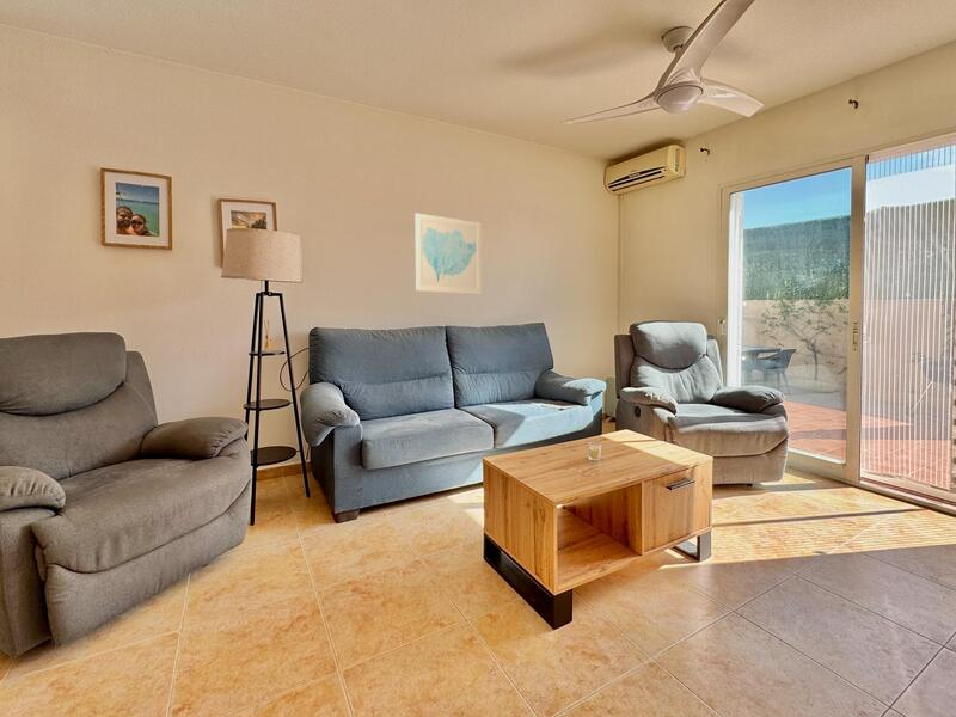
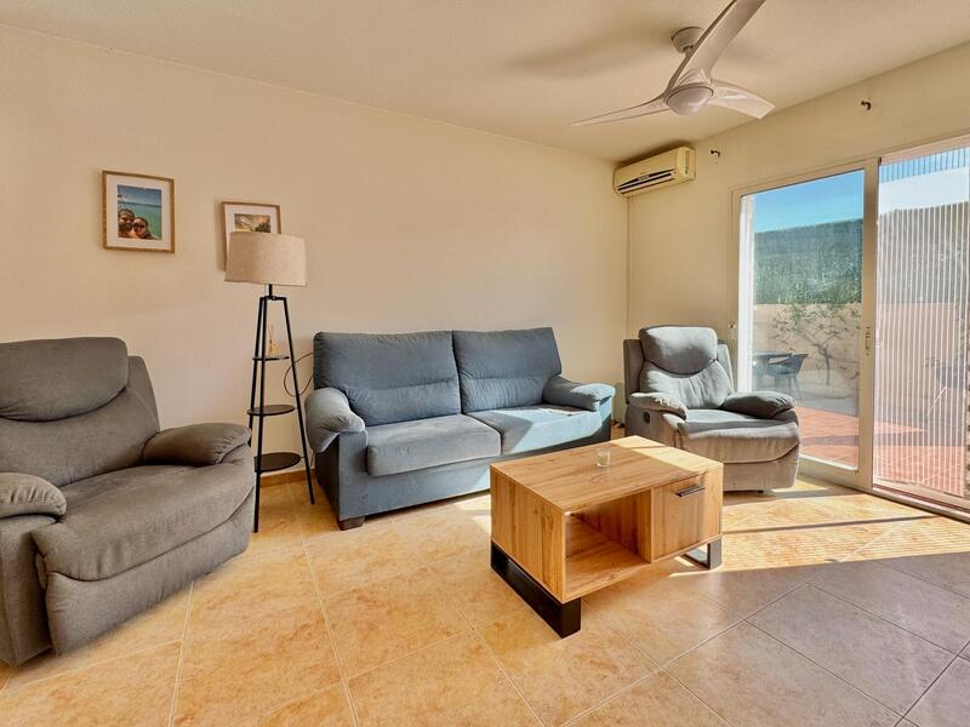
- wall art [415,212,483,295]
